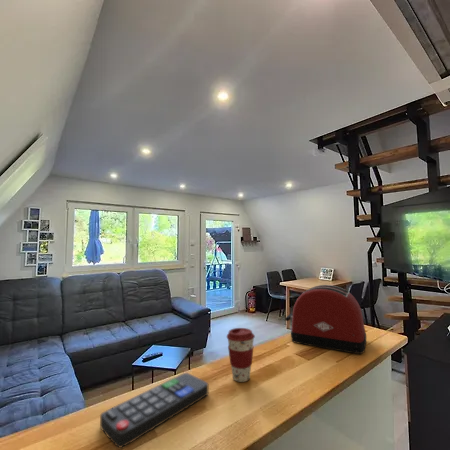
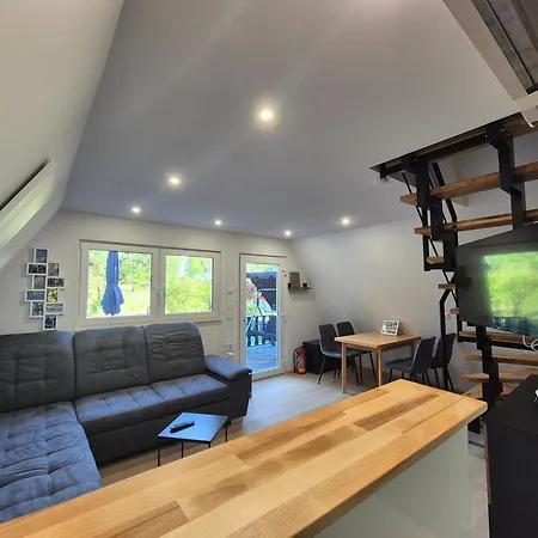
- remote control [99,372,210,449]
- coffee cup [226,327,256,383]
- toaster [284,284,368,355]
